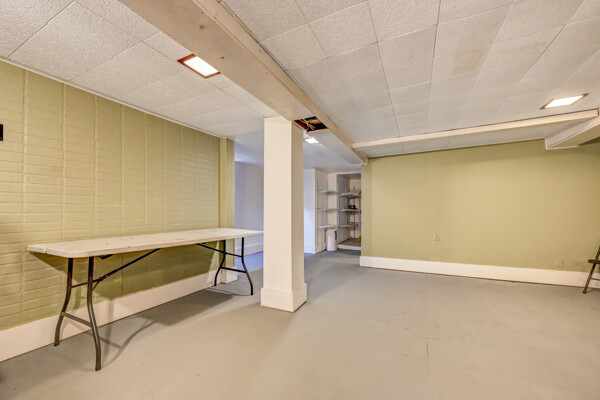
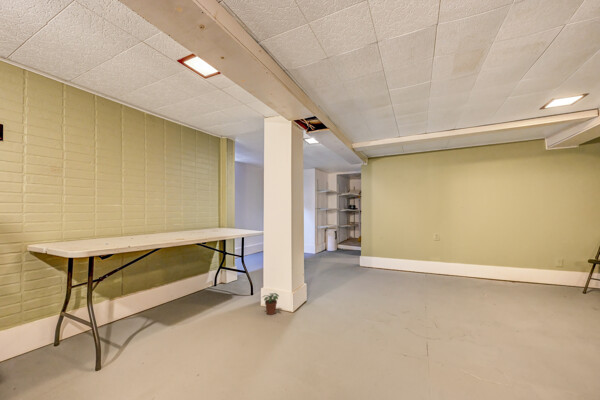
+ potted plant [261,292,280,316]
